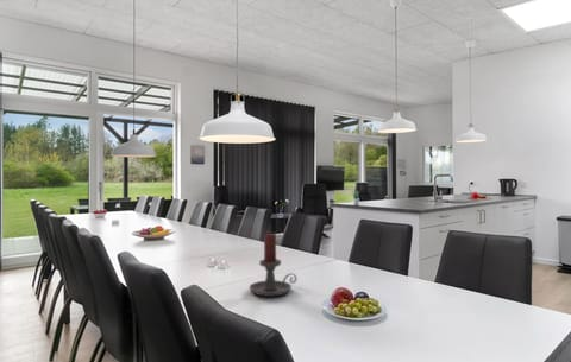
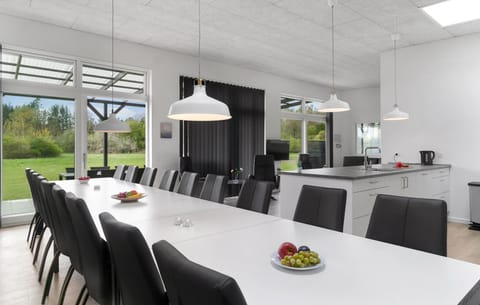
- candle holder [249,231,297,298]
